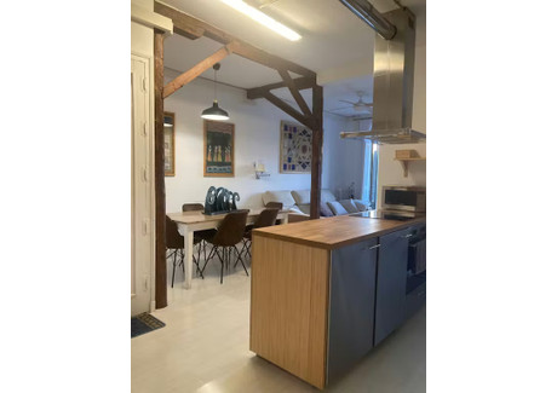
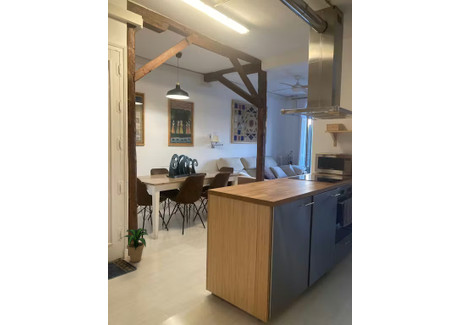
+ potted plant [118,227,150,263]
